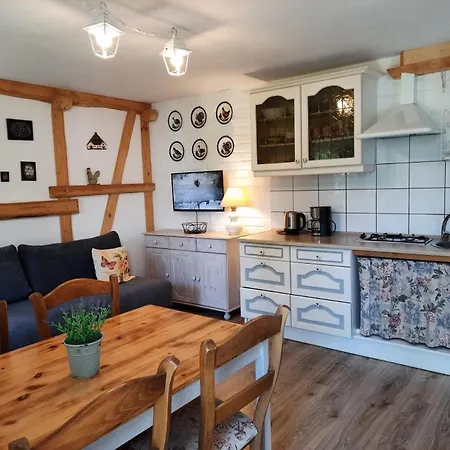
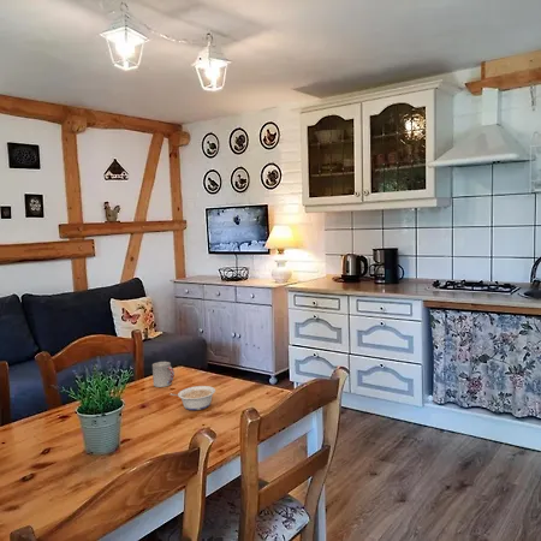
+ cup [151,361,176,388]
+ legume [168,385,216,411]
